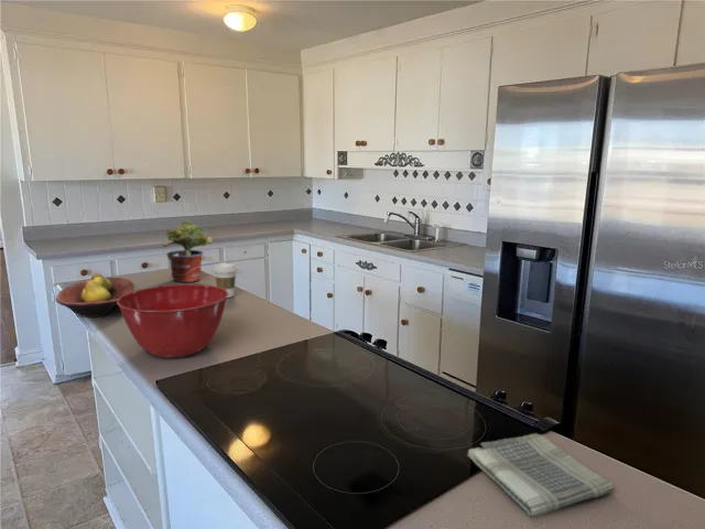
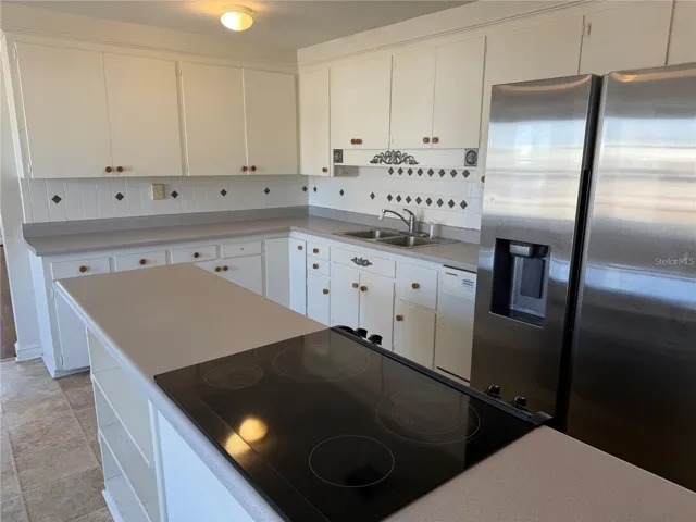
- fruit bowl [55,272,135,319]
- mixing bowl [117,283,228,359]
- coffee cup [212,262,238,299]
- dish towel [466,432,615,517]
- potted plant [162,219,215,283]
